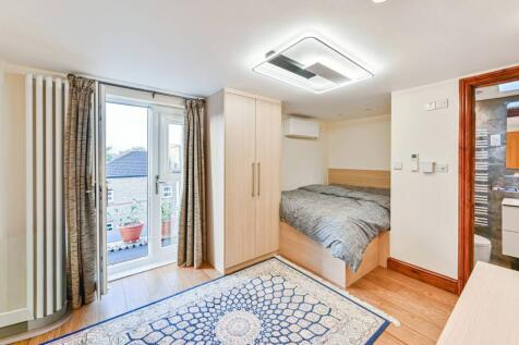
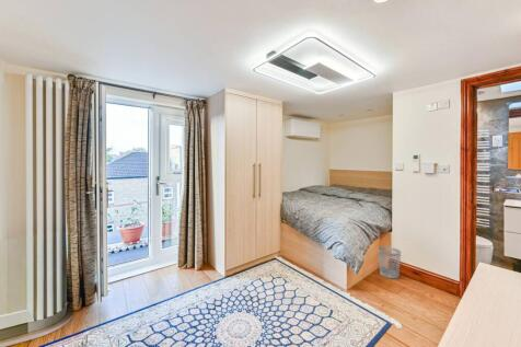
+ wastebasket [377,245,402,280]
